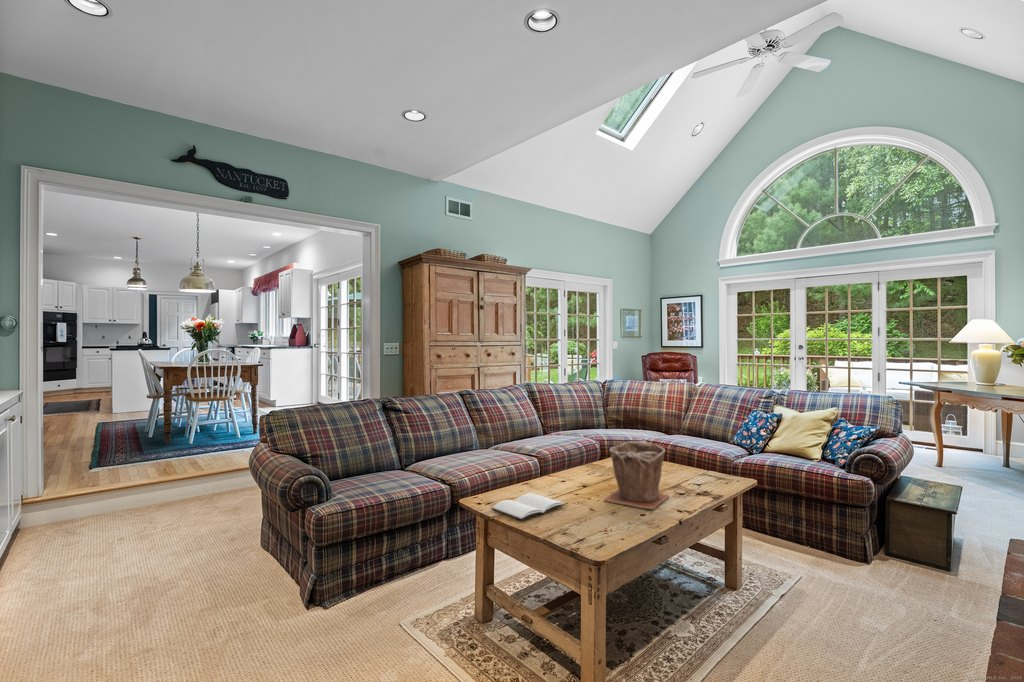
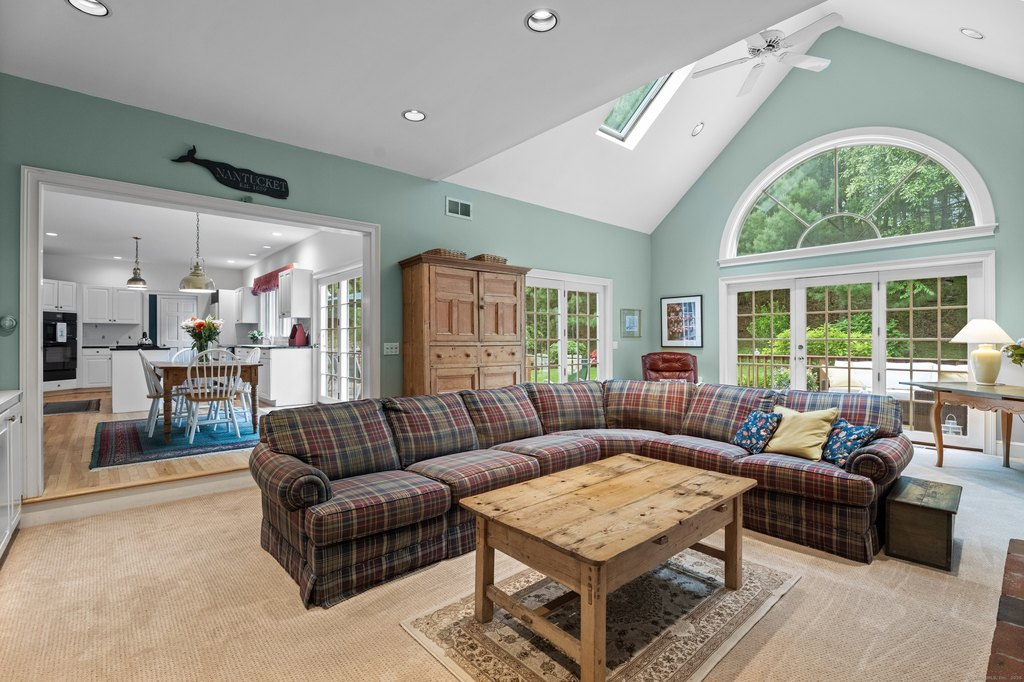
- book [490,492,566,521]
- plant pot [603,440,670,511]
